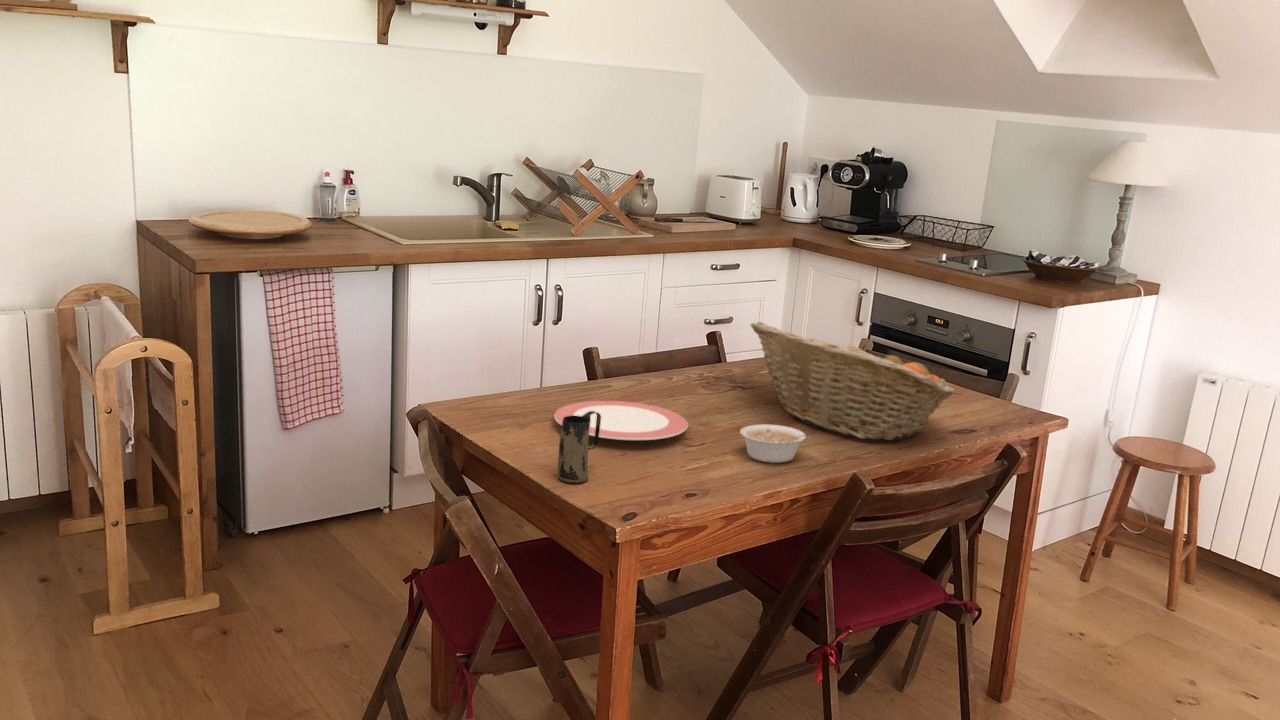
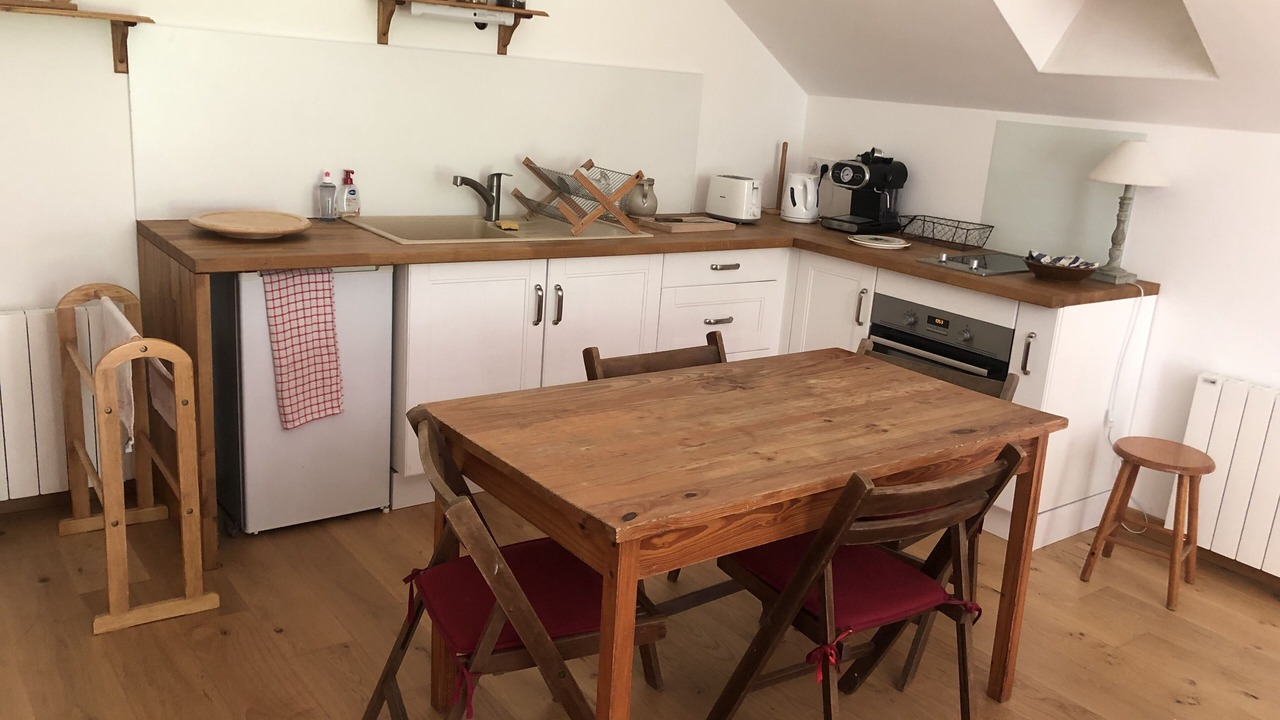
- plate [553,400,689,441]
- legume [739,423,821,464]
- mug [557,411,601,484]
- fruit basket [750,321,956,441]
